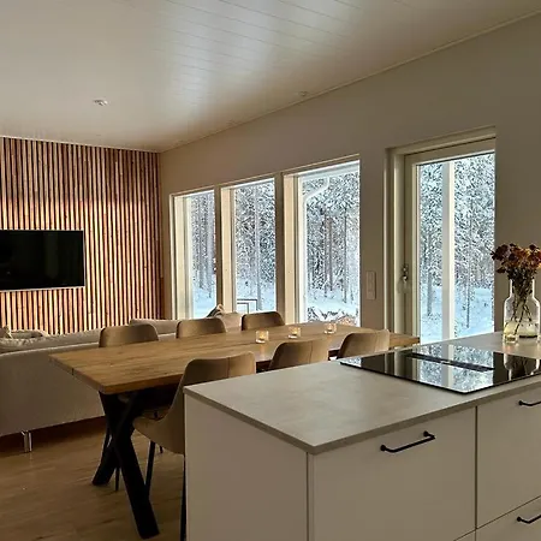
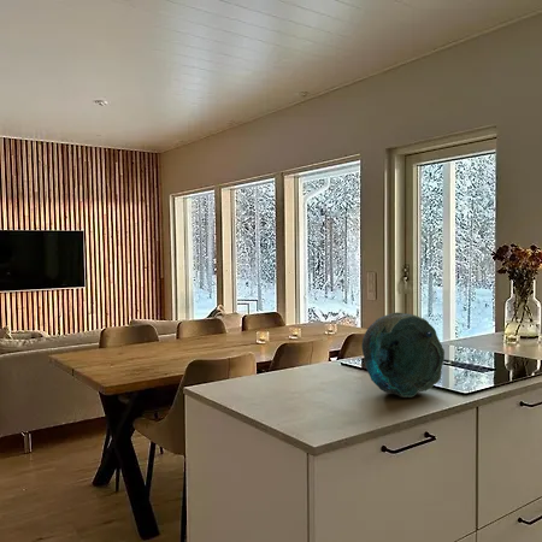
+ decorative bowl [360,311,446,399]
